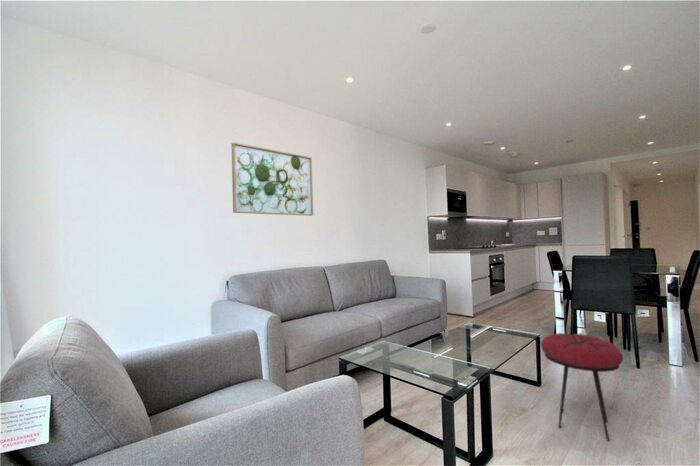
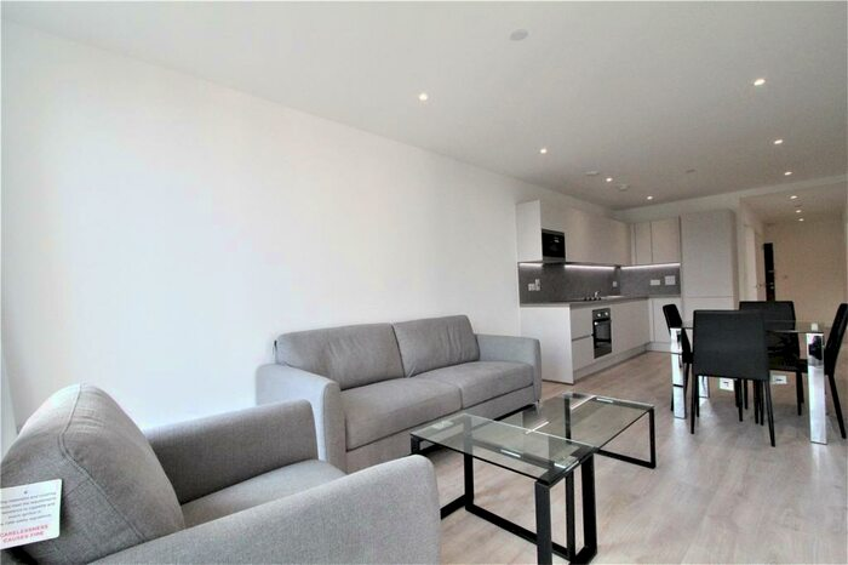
- wall art [230,141,314,217]
- stool [540,332,624,442]
